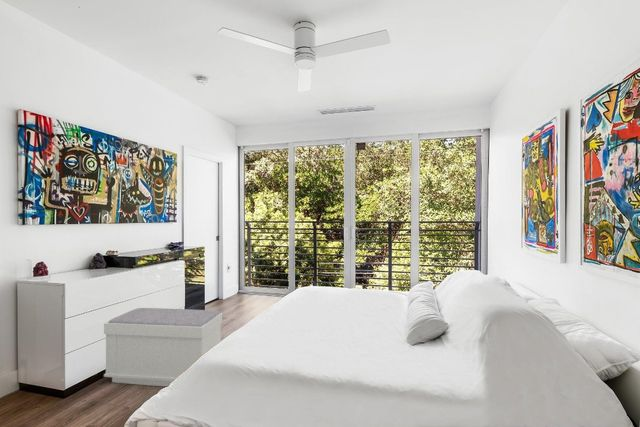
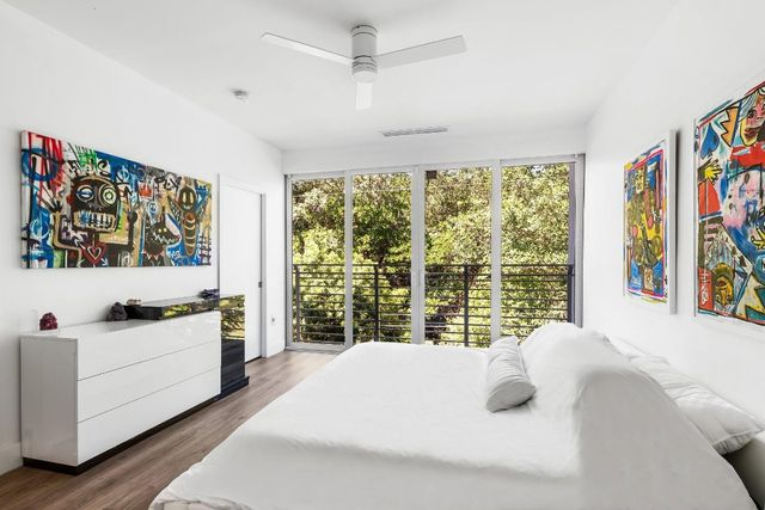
- bench [103,307,223,387]
